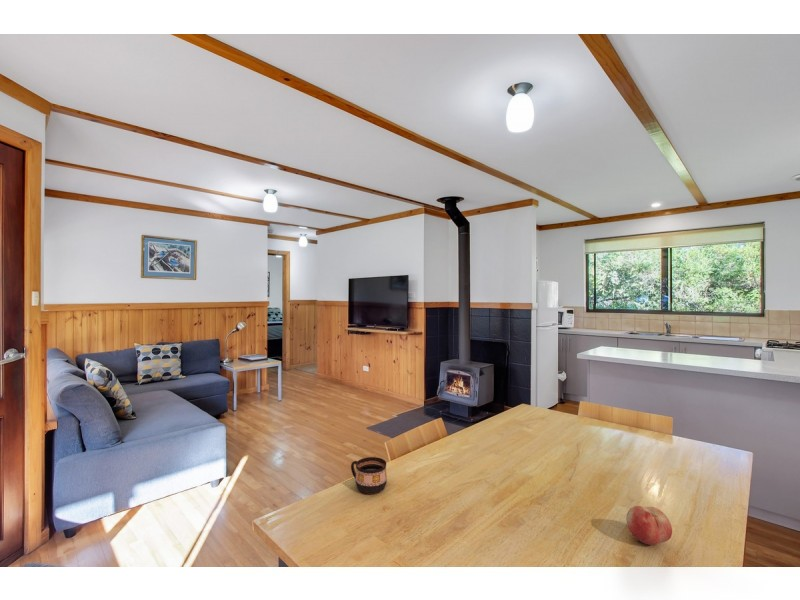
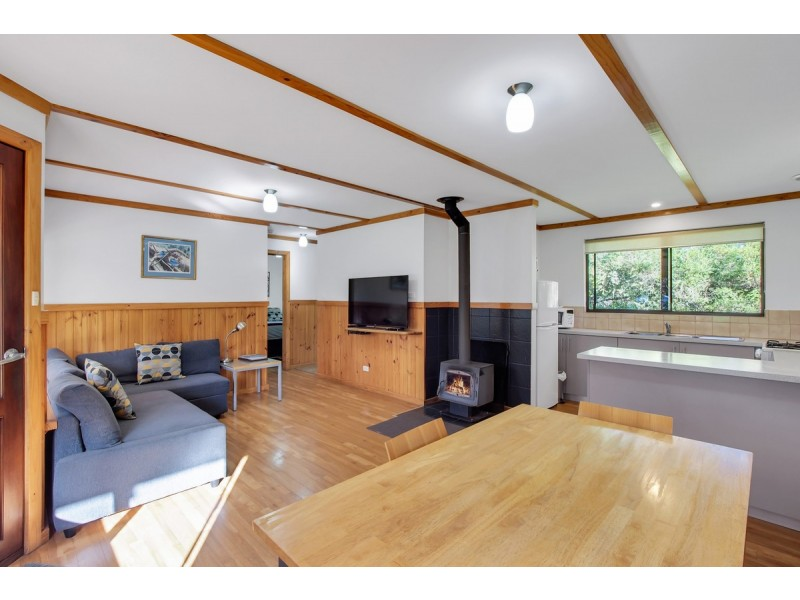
- fruit [625,505,673,546]
- cup [350,456,388,495]
